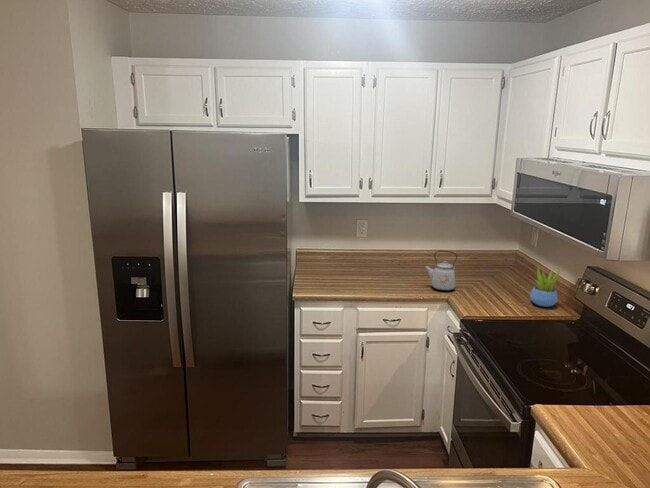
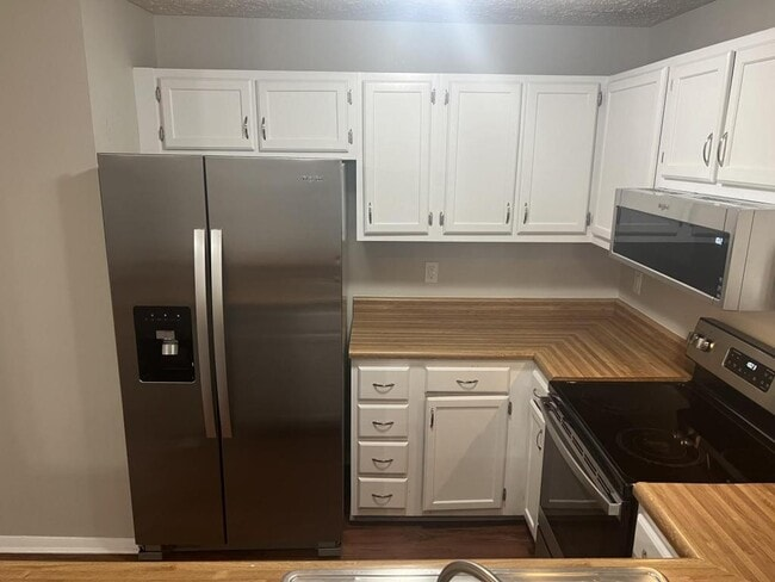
- kettle [423,249,458,292]
- succulent plant [529,264,560,308]
